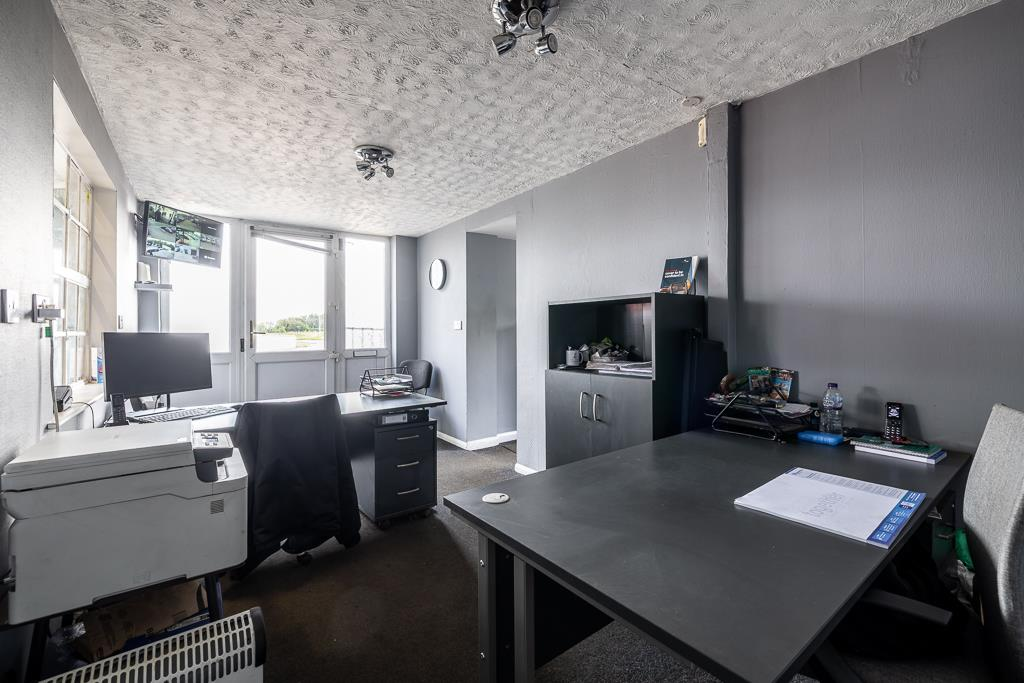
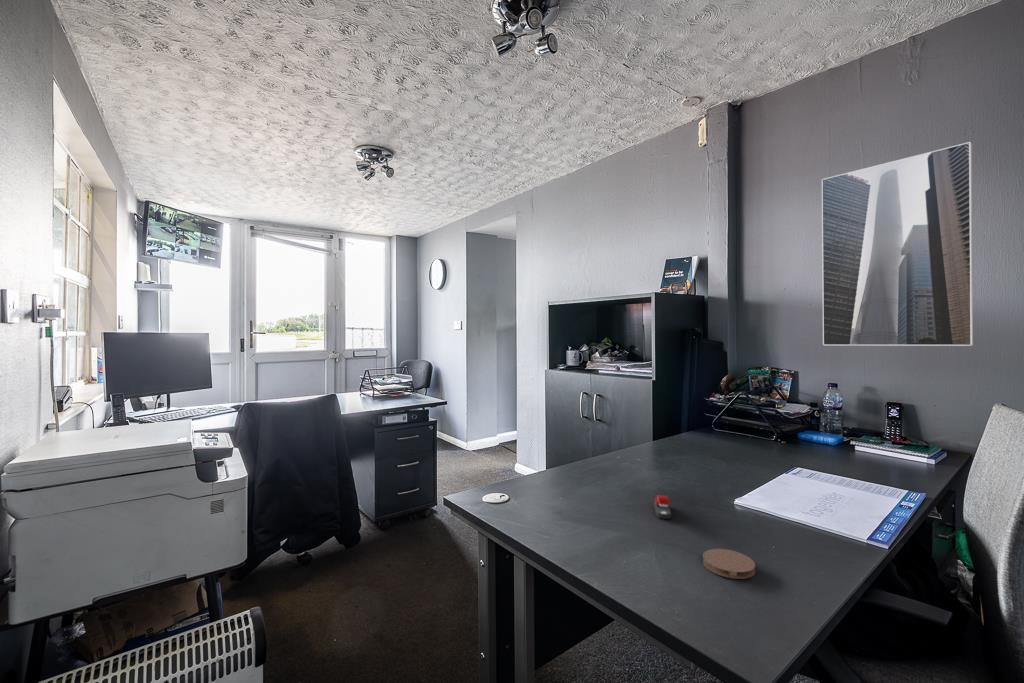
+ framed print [821,141,974,347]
+ coaster [702,548,756,580]
+ stapler [653,494,672,520]
